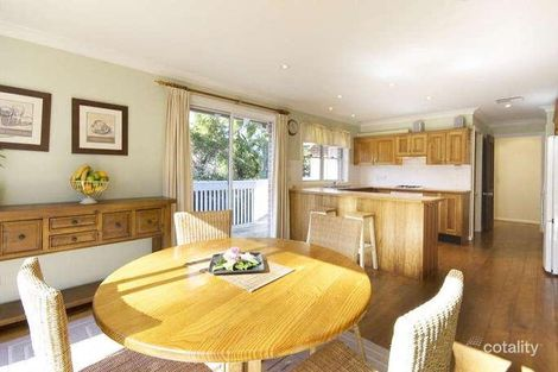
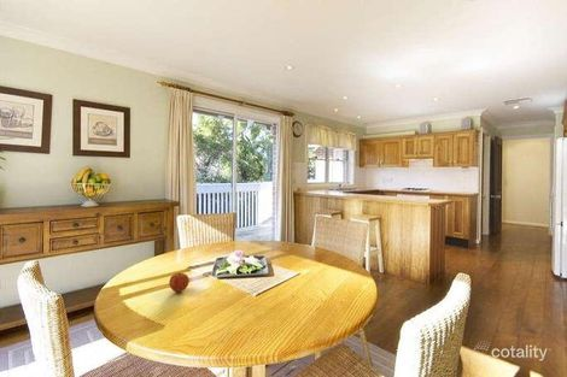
+ apple [168,272,191,293]
